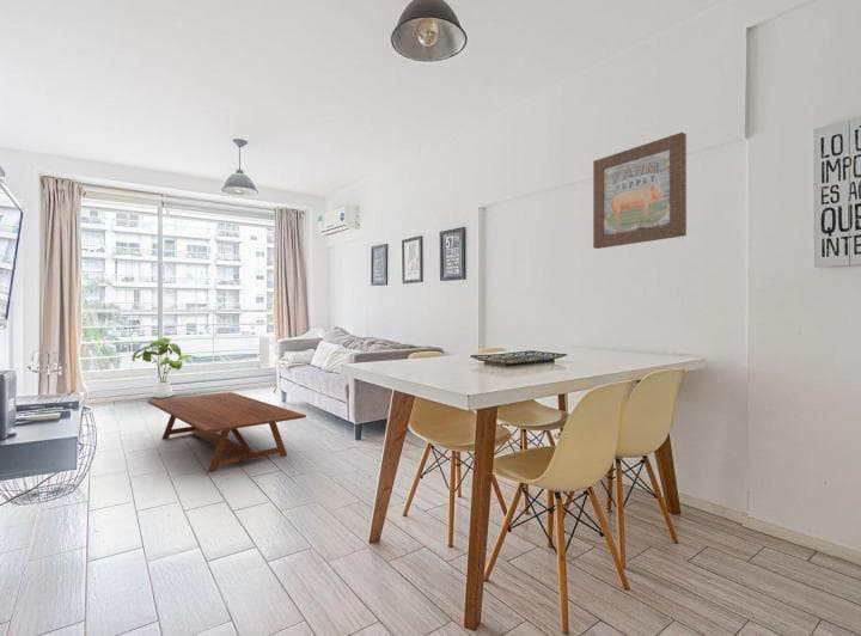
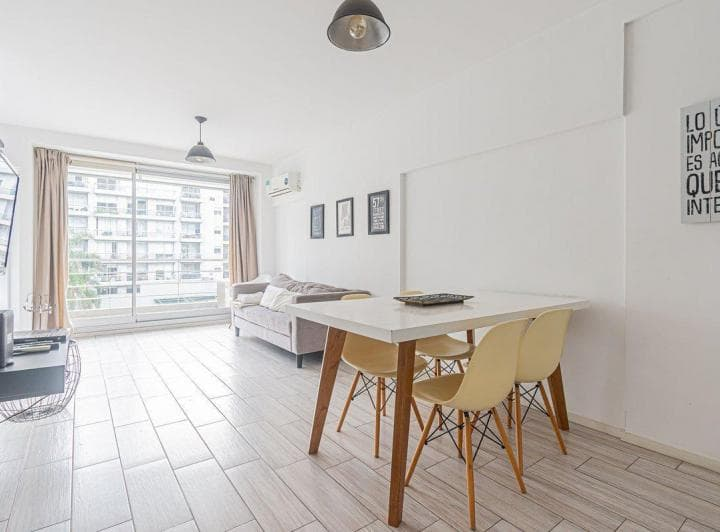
- house plant [132,336,197,399]
- coffee table [147,391,307,473]
- wall art [592,132,688,250]
